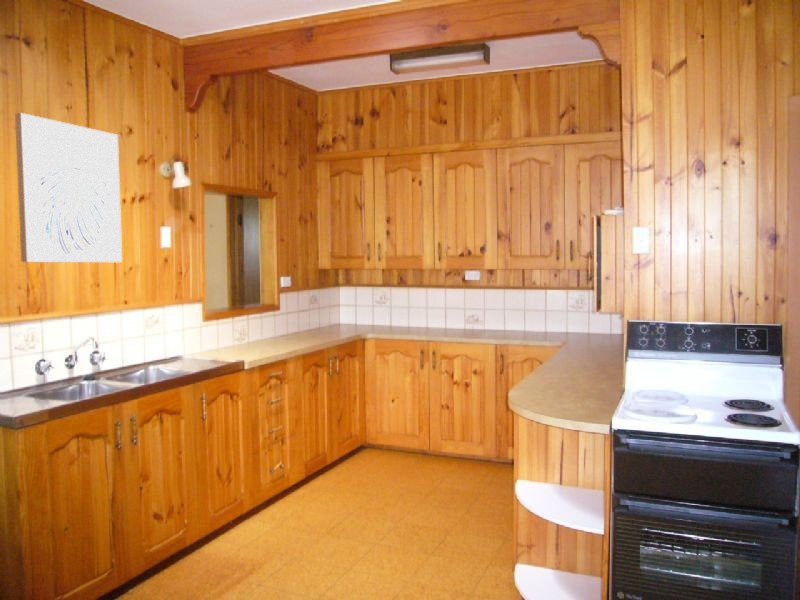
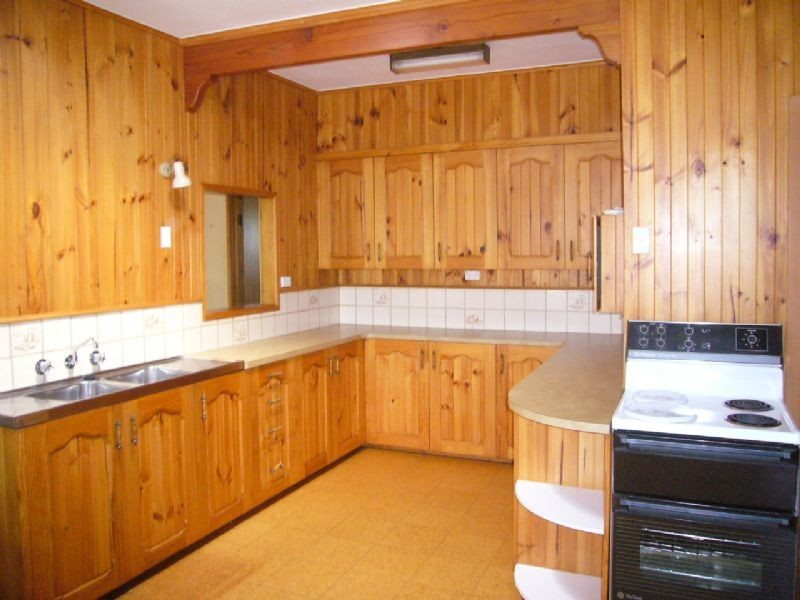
- wall art [14,112,123,263]
